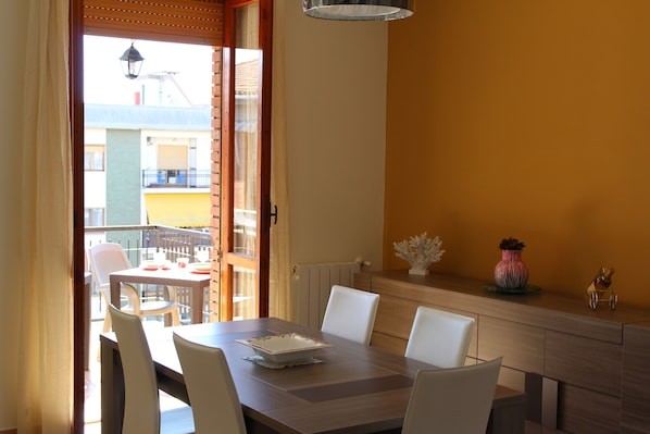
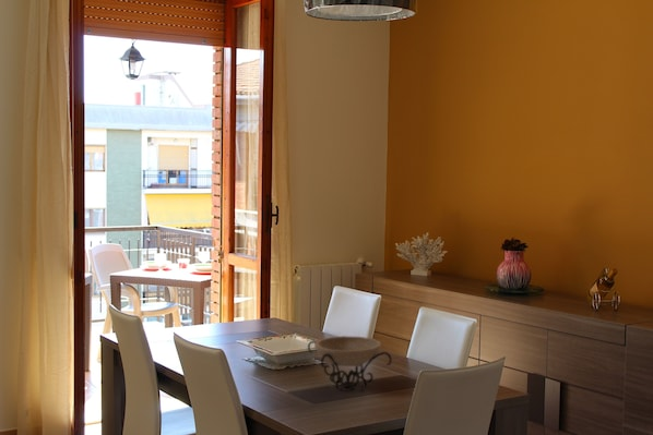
+ decorative bowl [307,335,393,390]
